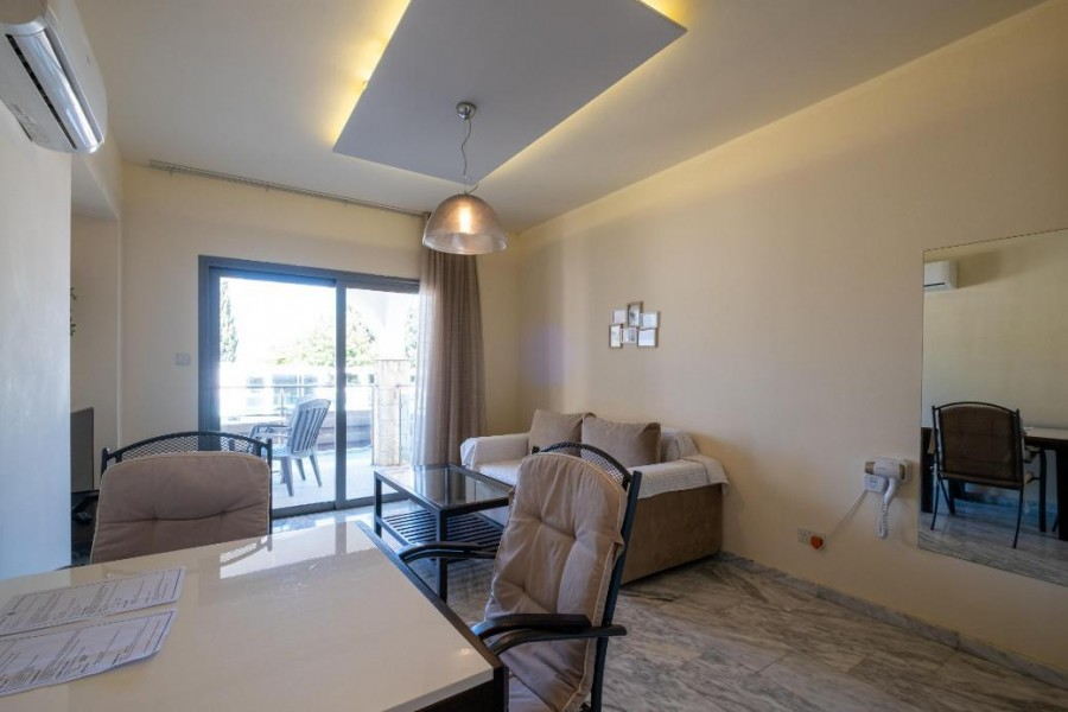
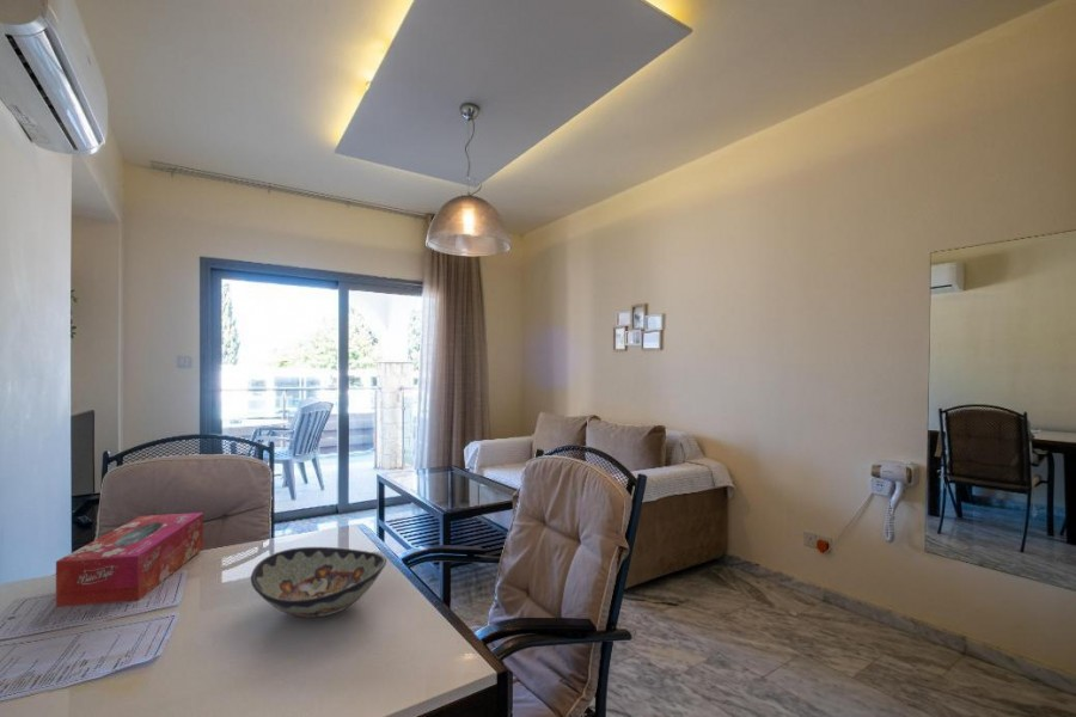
+ decorative bowl [250,546,387,618]
+ tissue box [55,511,204,608]
